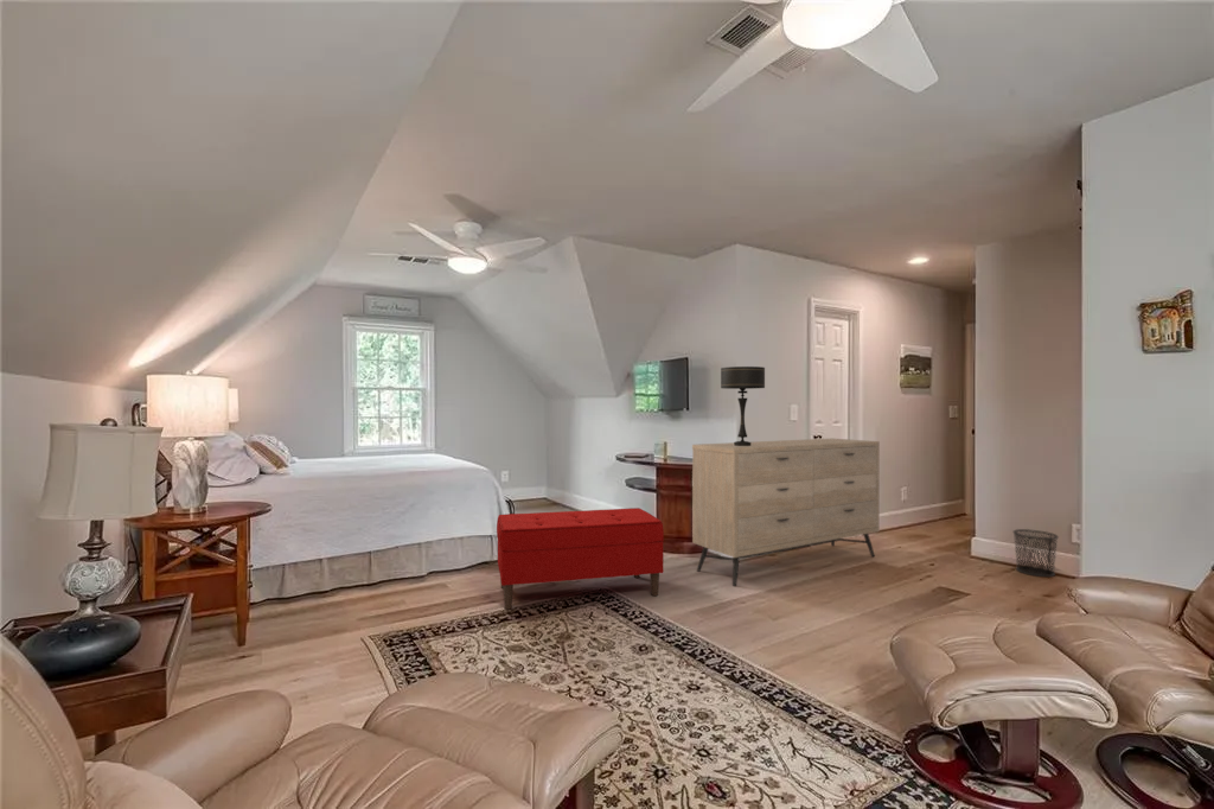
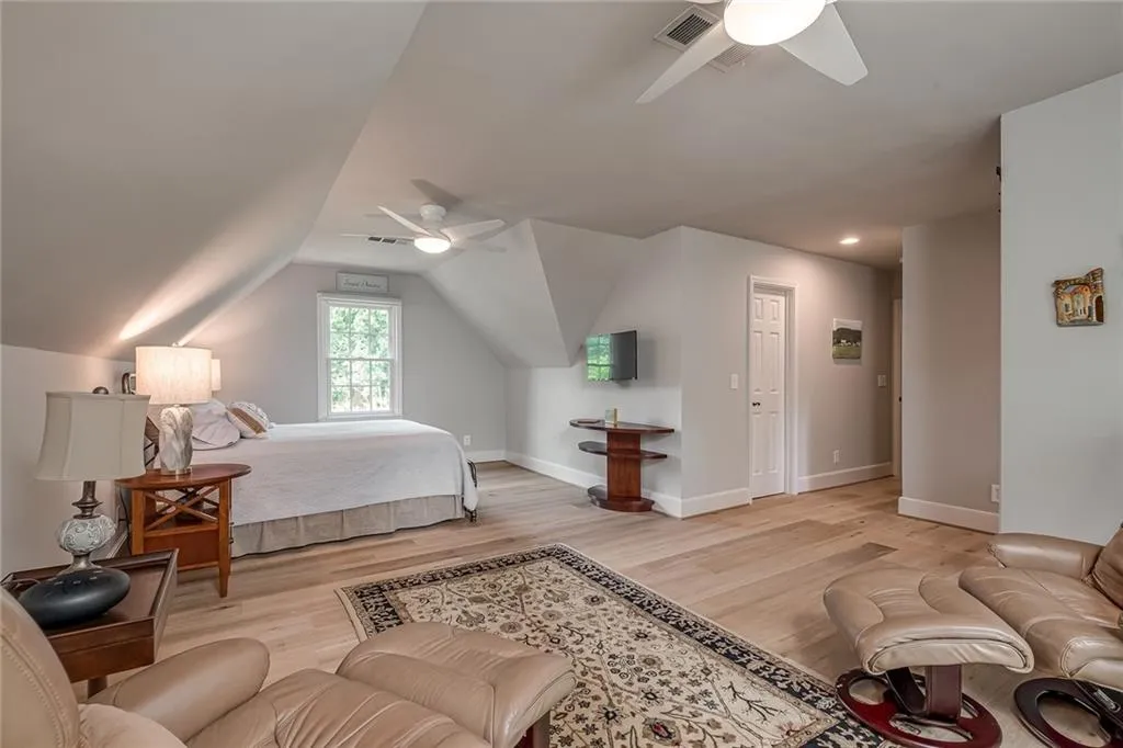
- bench [496,507,665,611]
- waste bin [1011,528,1060,578]
- dresser [691,438,881,587]
- table lamp [720,365,766,446]
